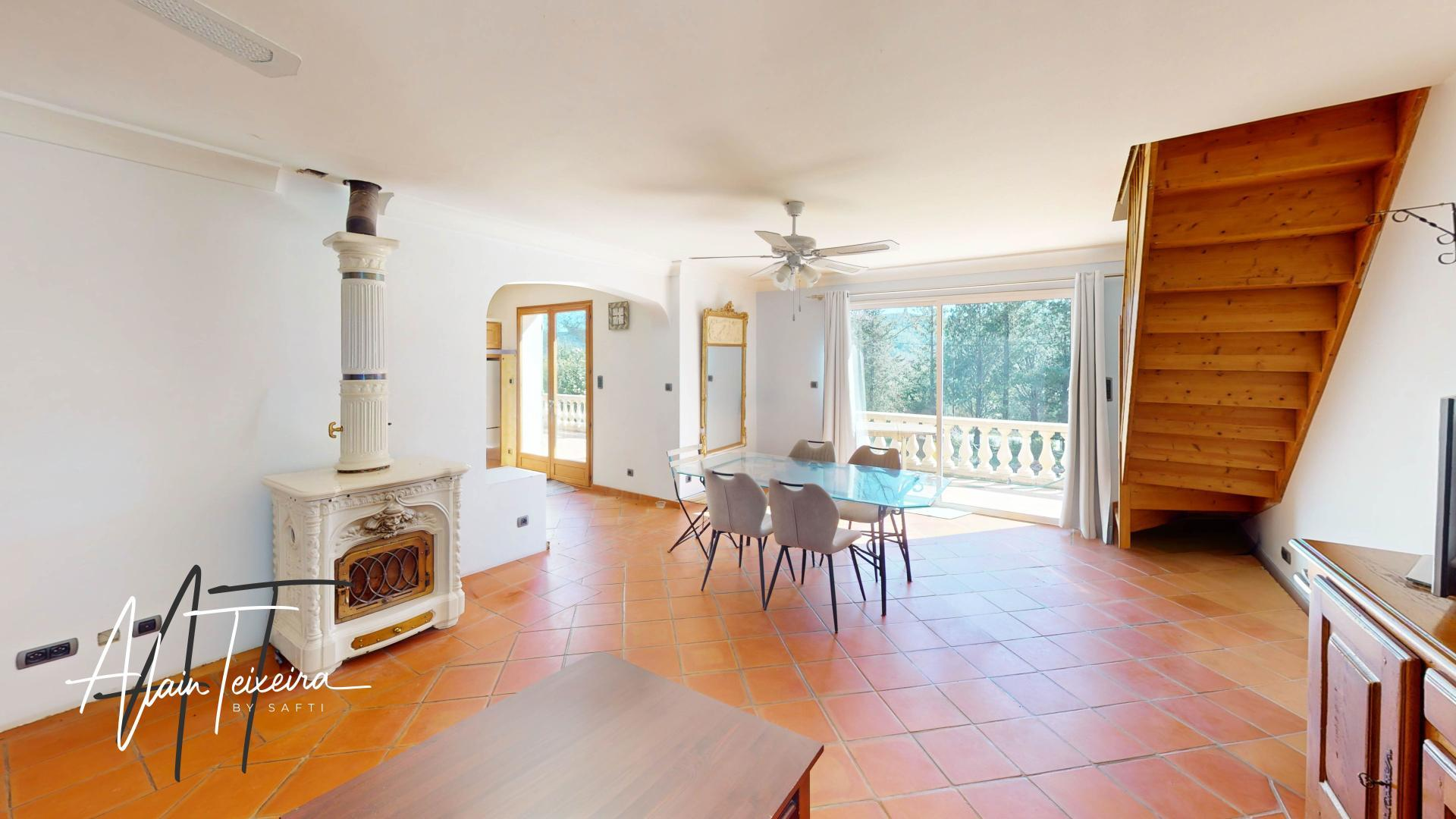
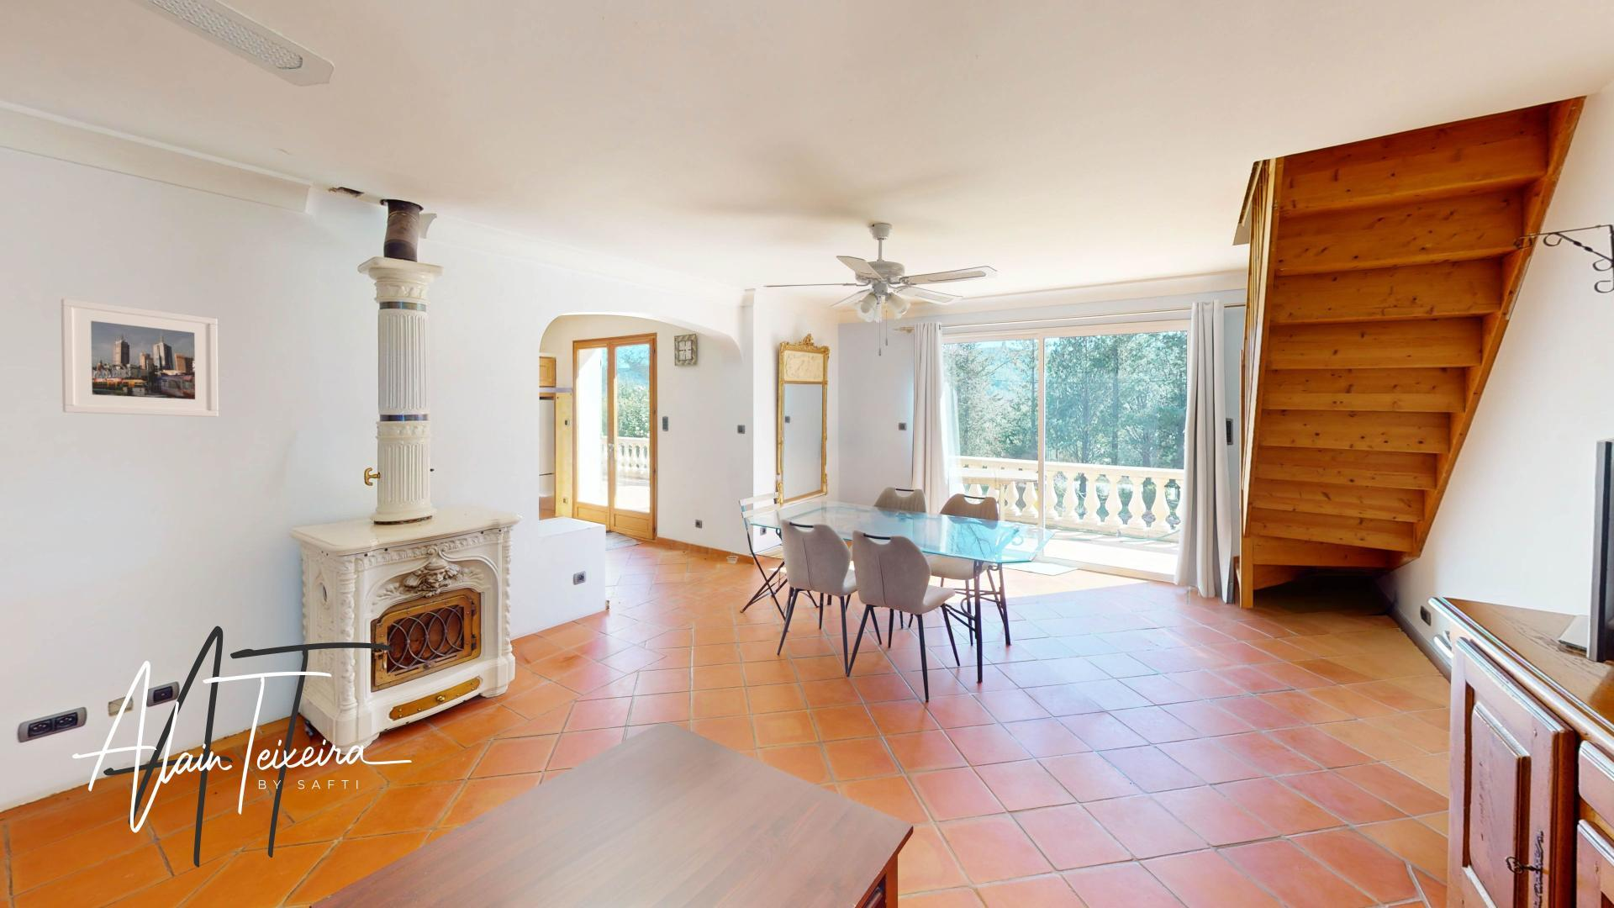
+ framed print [61,297,219,418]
